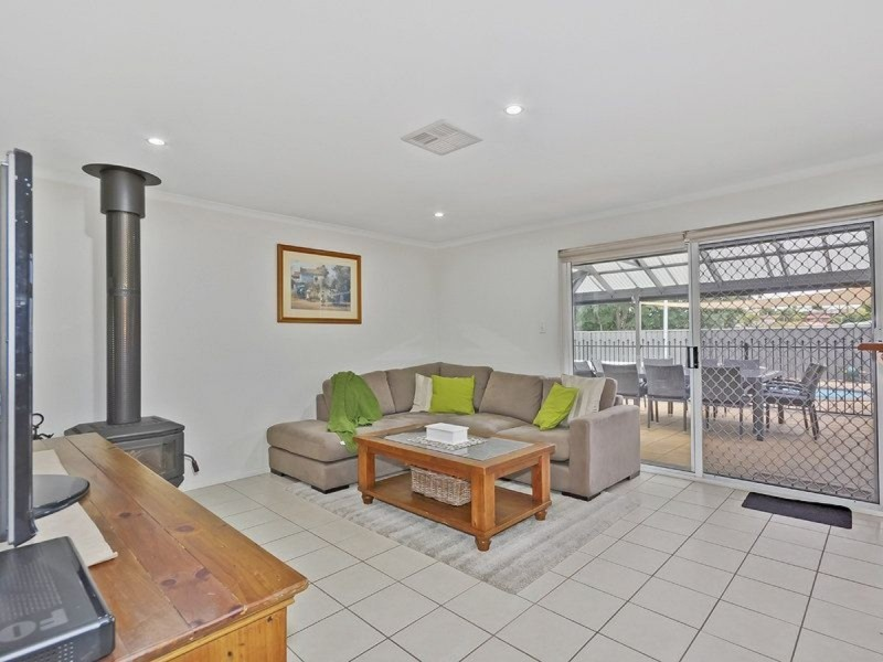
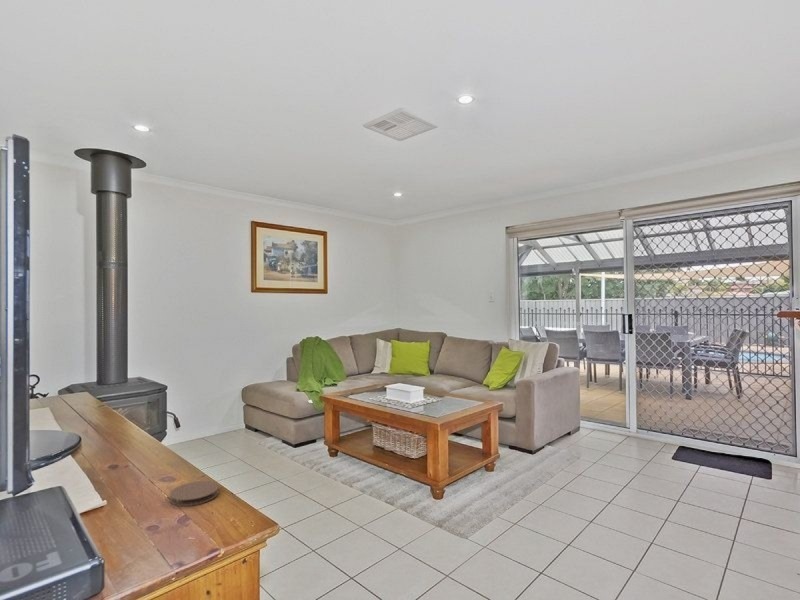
+ coaster [169,480,219,507]
